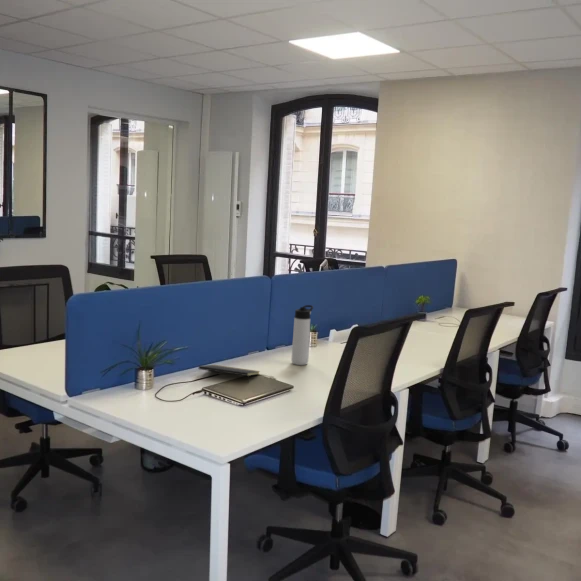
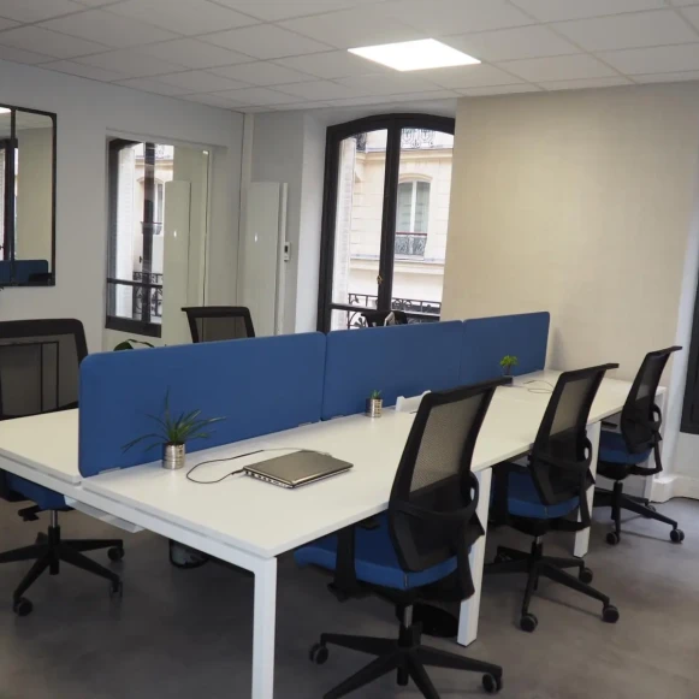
- notepad [198,364,261,384]
- thermos bottle [290,304,314,366]
